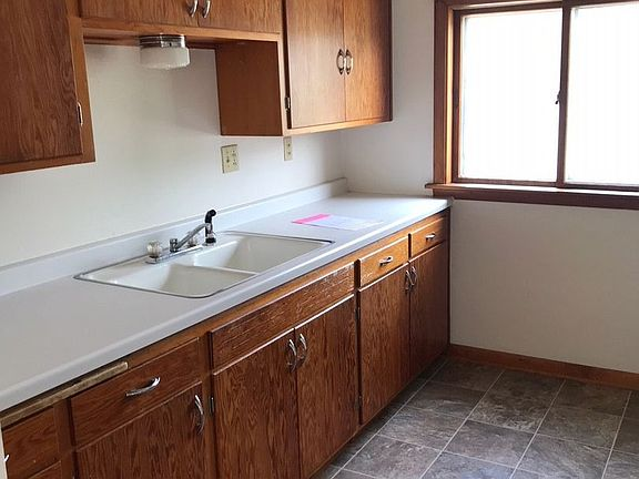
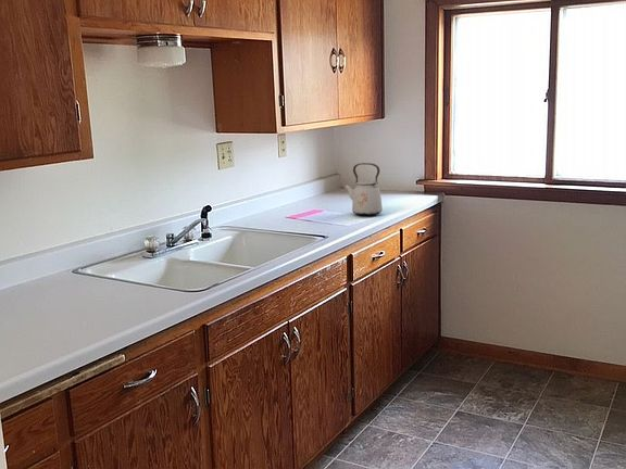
+ kettle [343,162,384,217]
